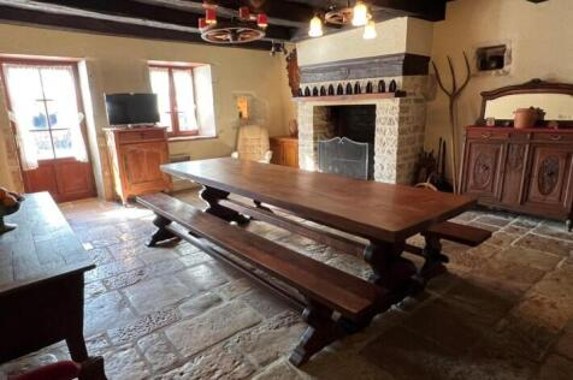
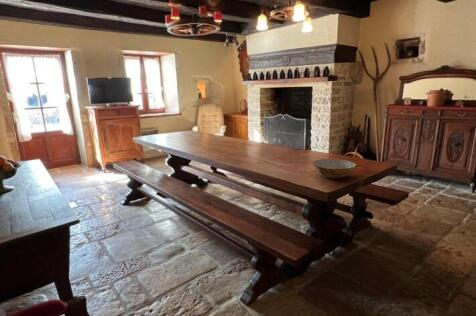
+ bowl [312,158,357,180]
